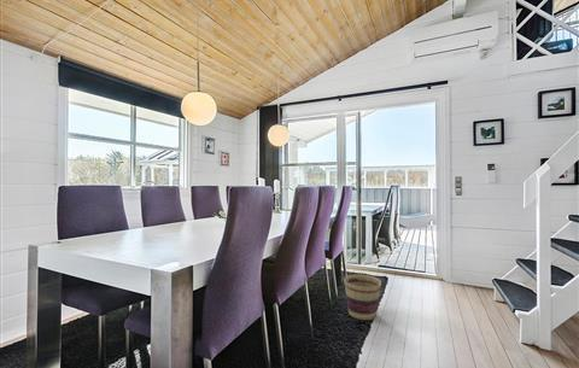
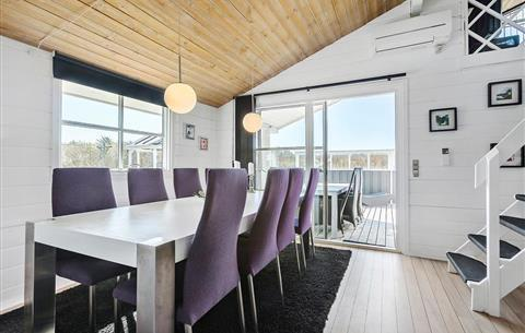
- basket [343,274,382,321]
